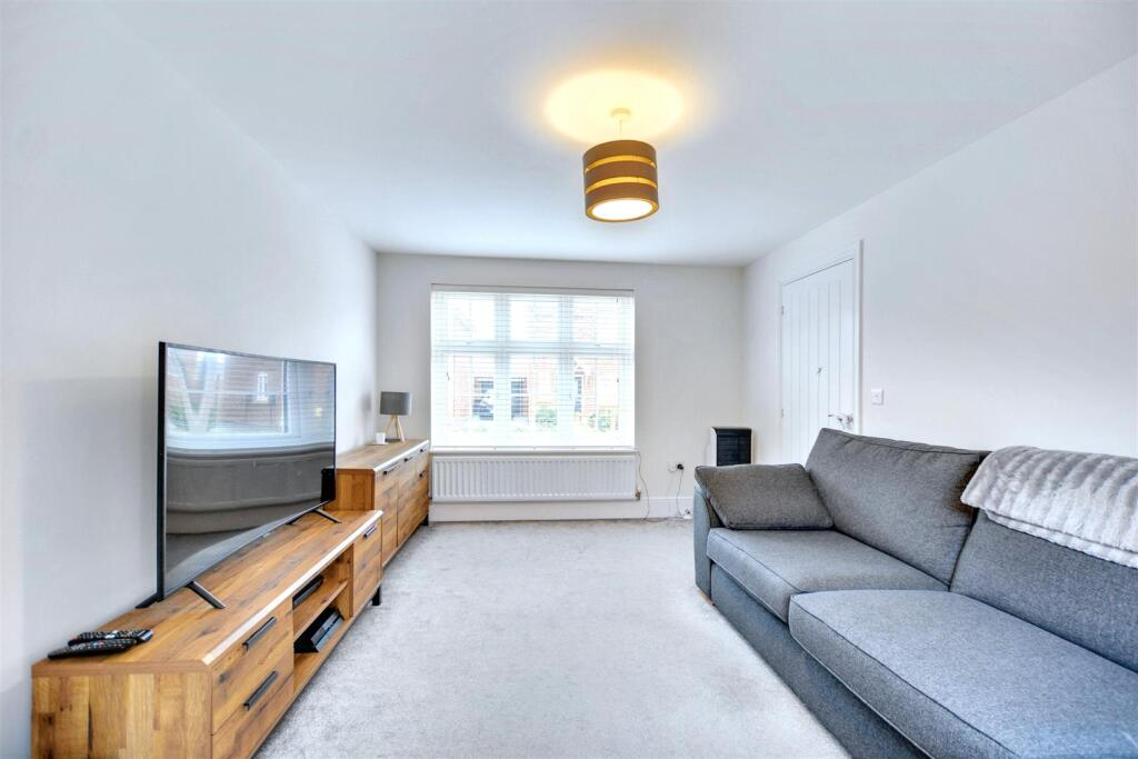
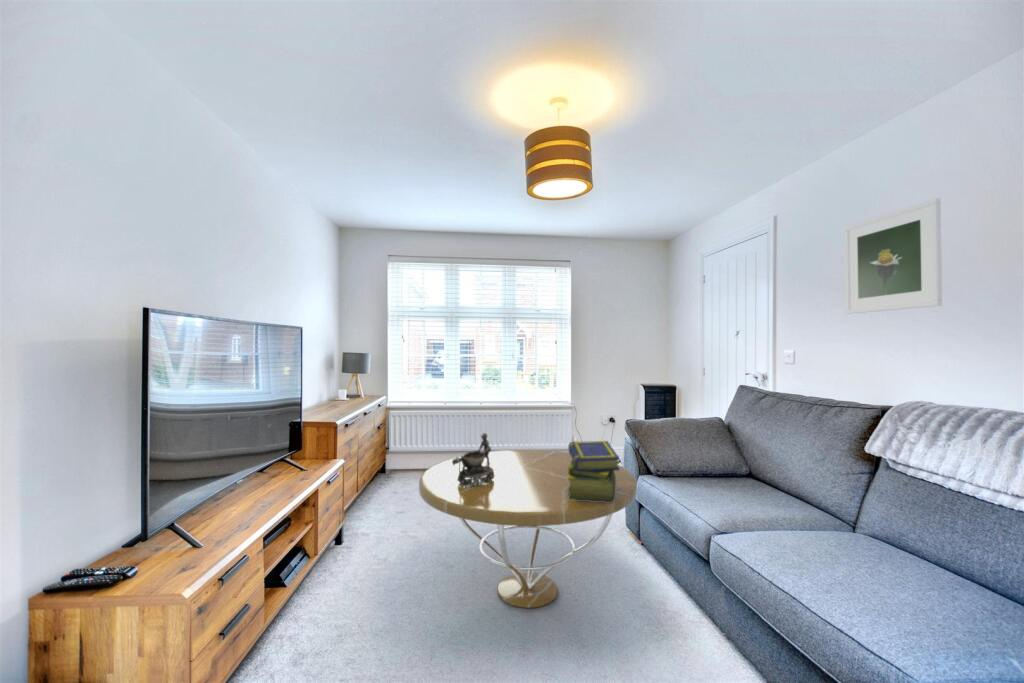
+ decorative bowl [452,432,495,486]
+ coffee table [418,449,638,609]
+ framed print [843,197,943,315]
+ stack of books [567,440,621,503]
